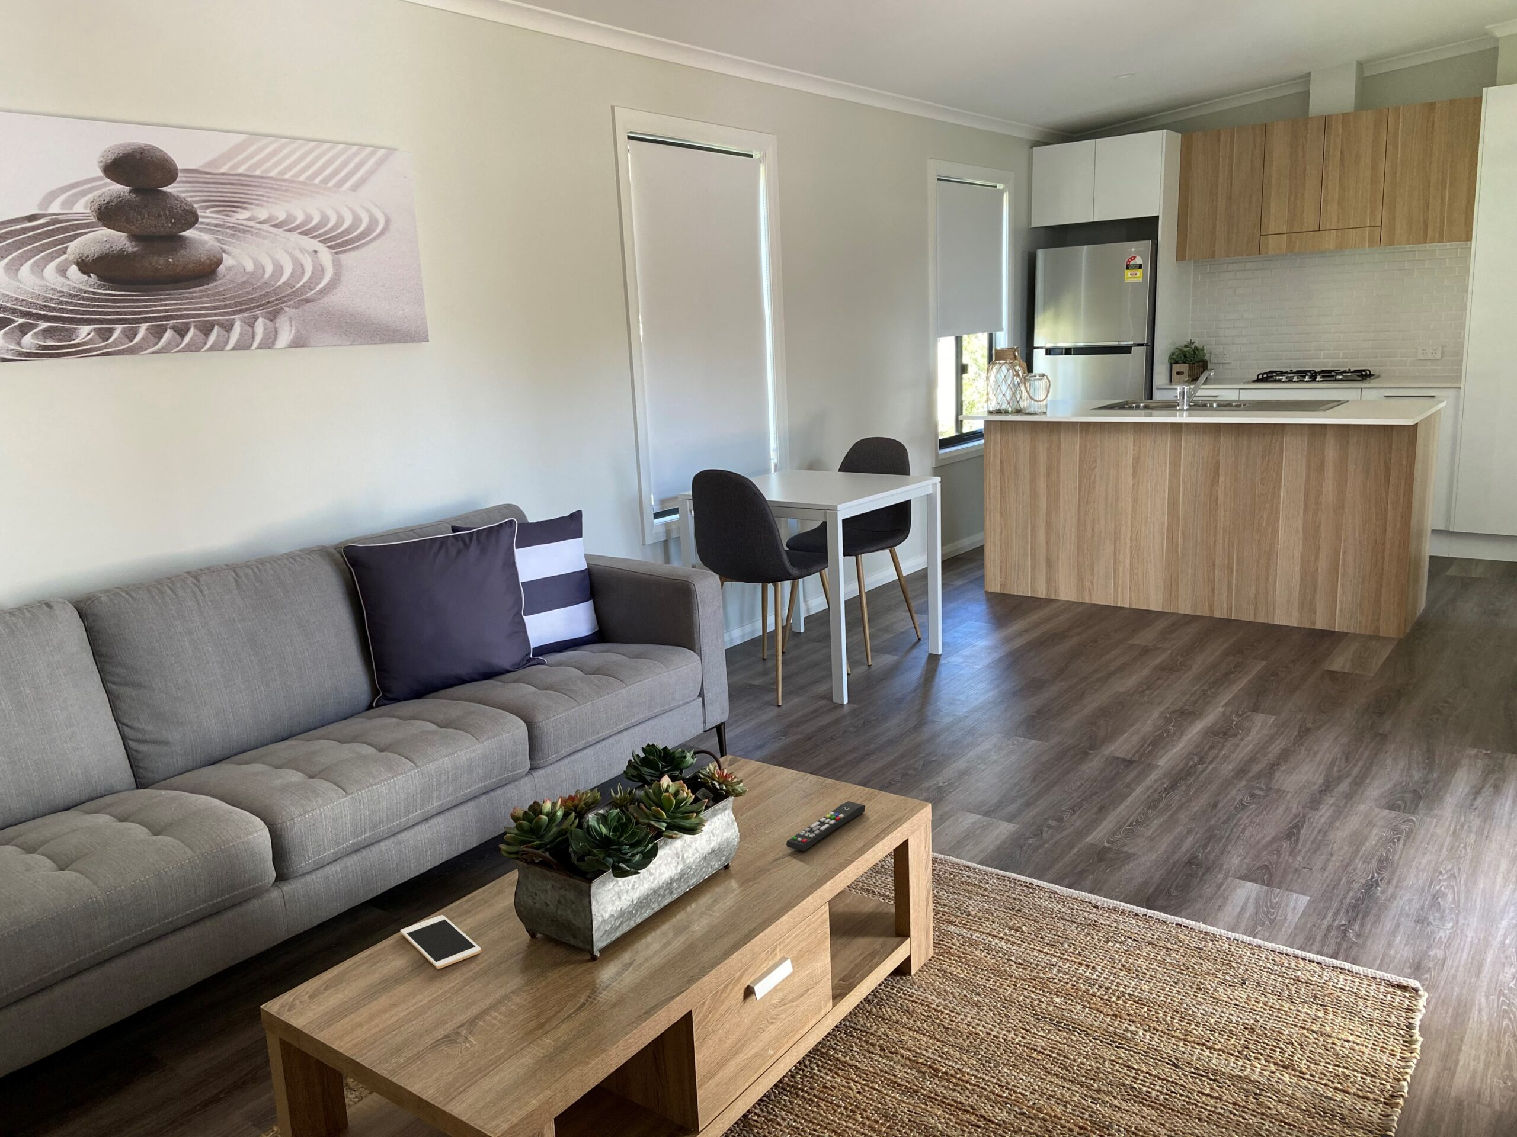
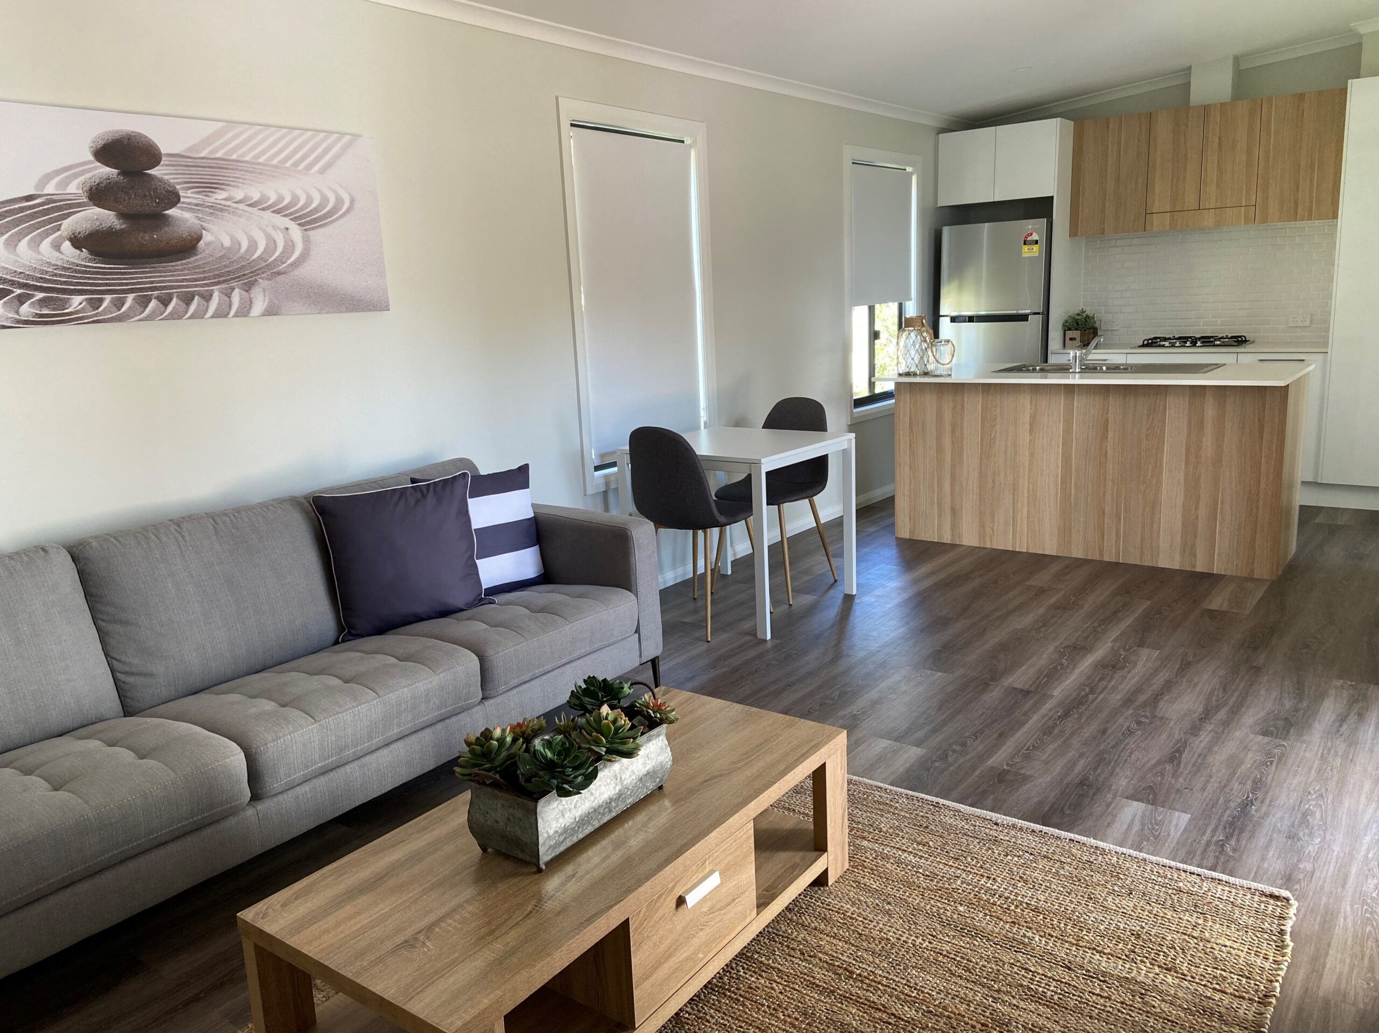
- cell phone [400,915,481,970]
- remote control [786,800,866,852]
